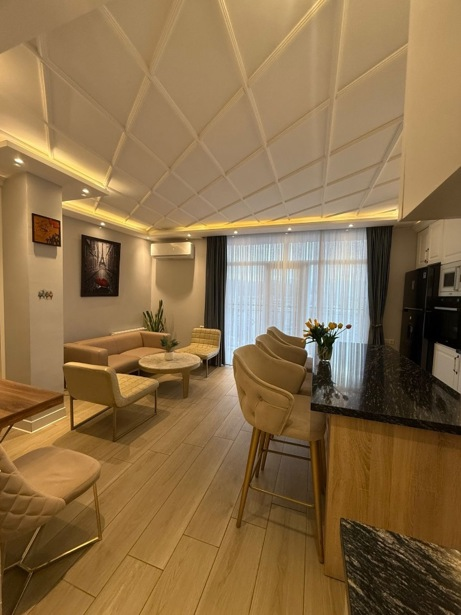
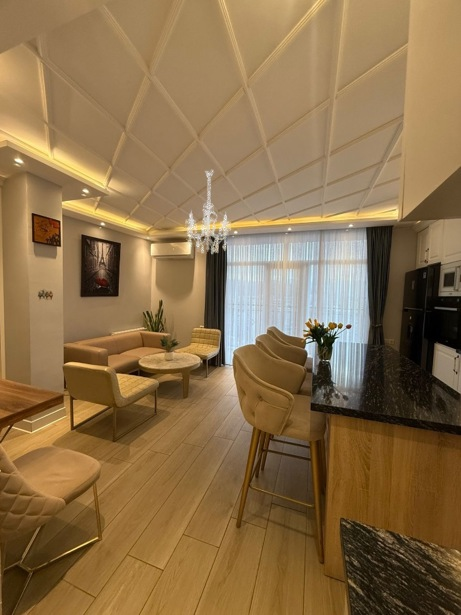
+ chandelier [184,170,232,255]
